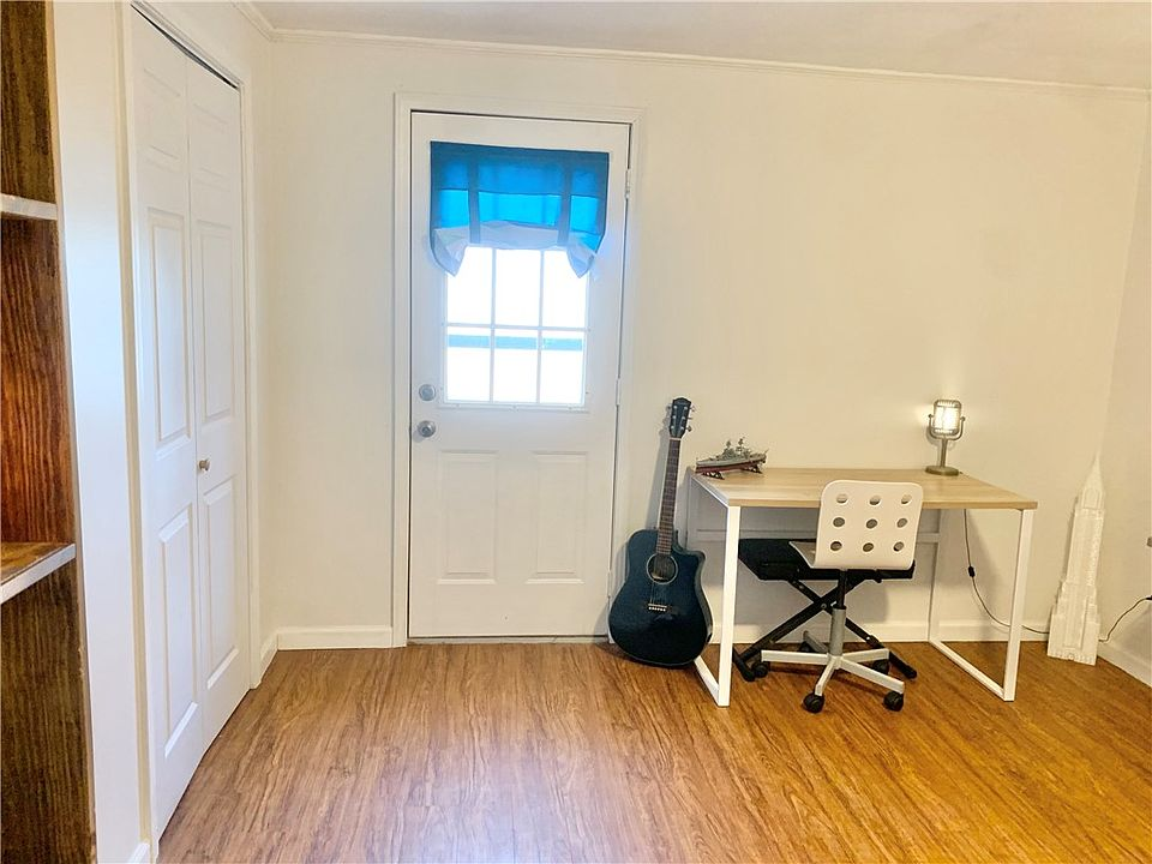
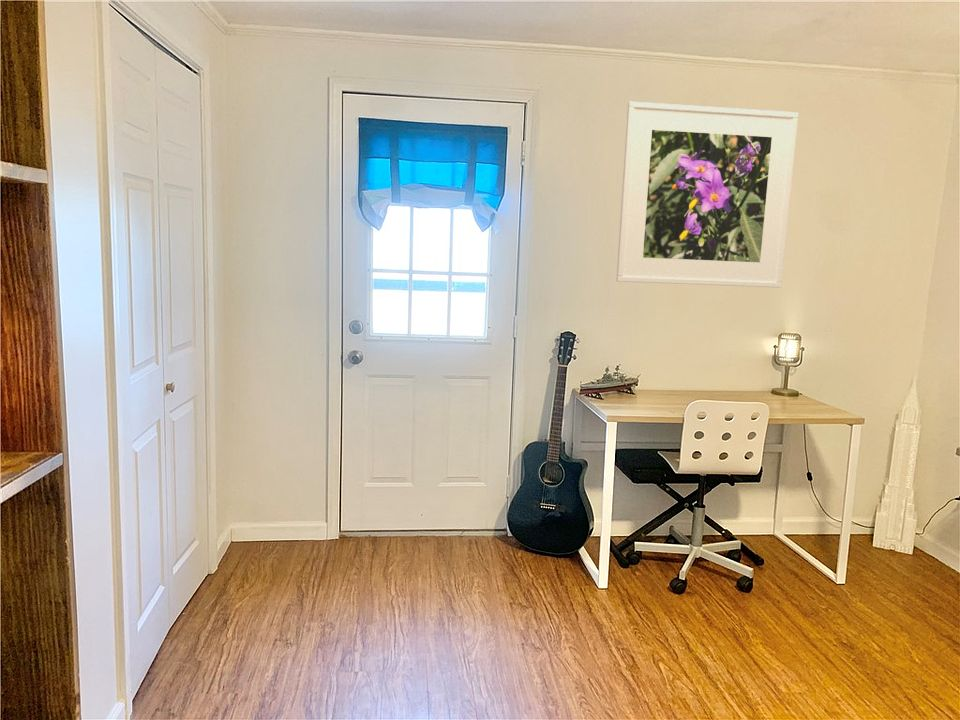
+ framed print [615,101,799,289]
